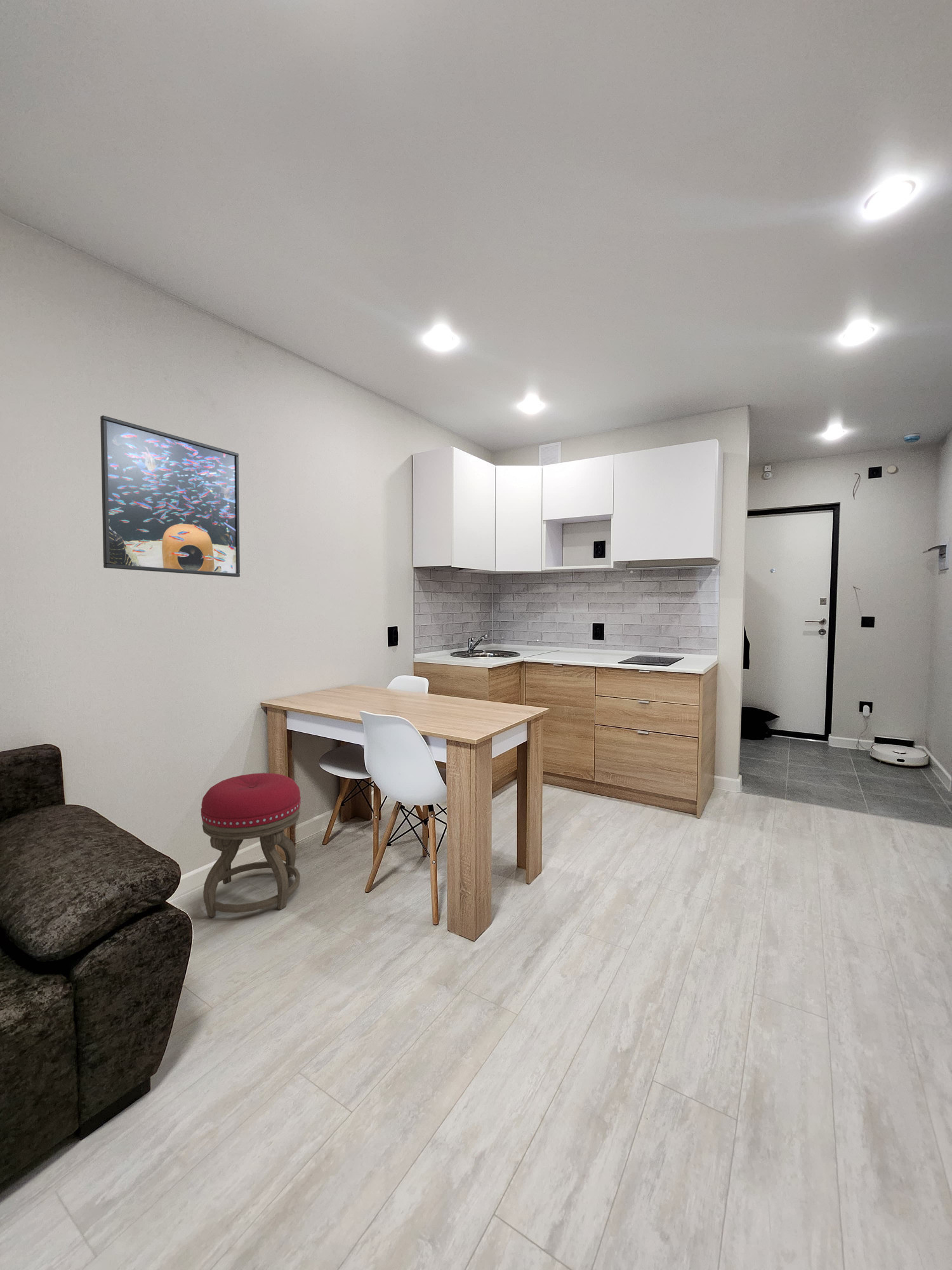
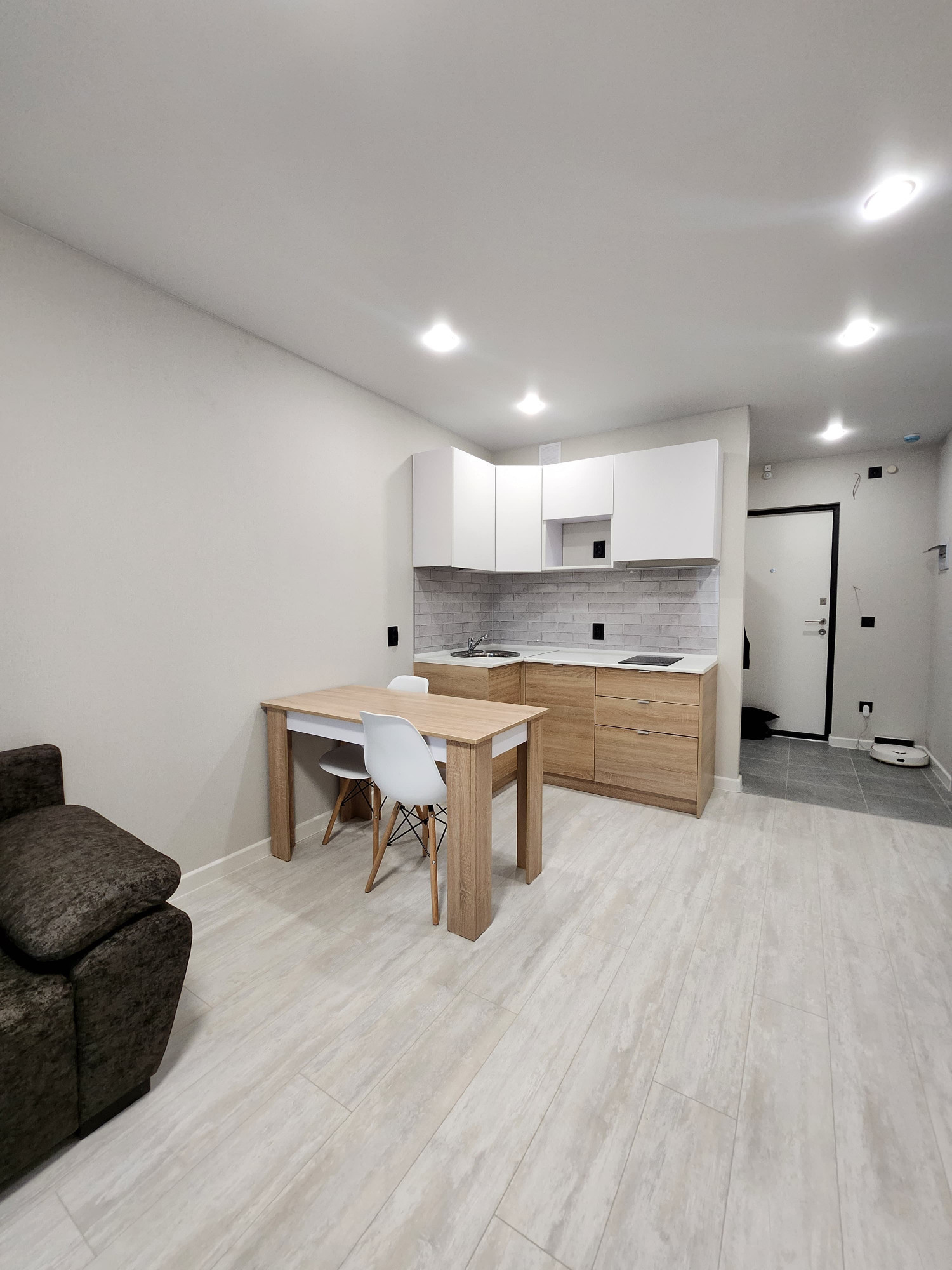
- stool [201,772,301,918]
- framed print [100,415,241,578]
